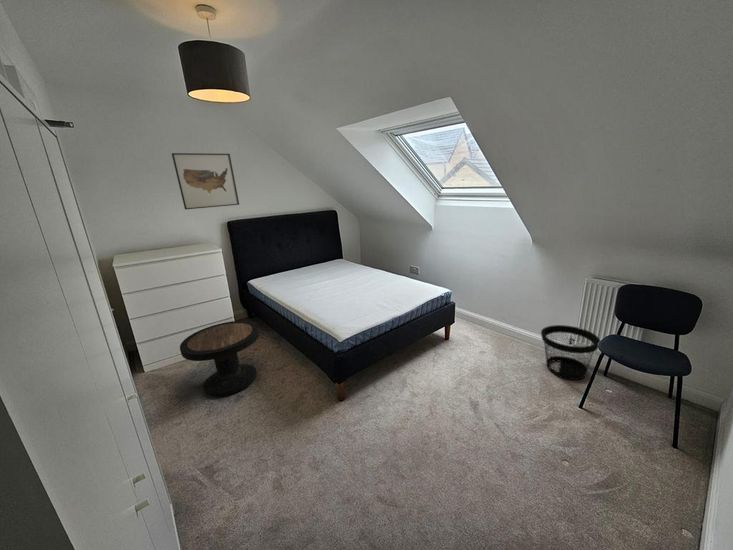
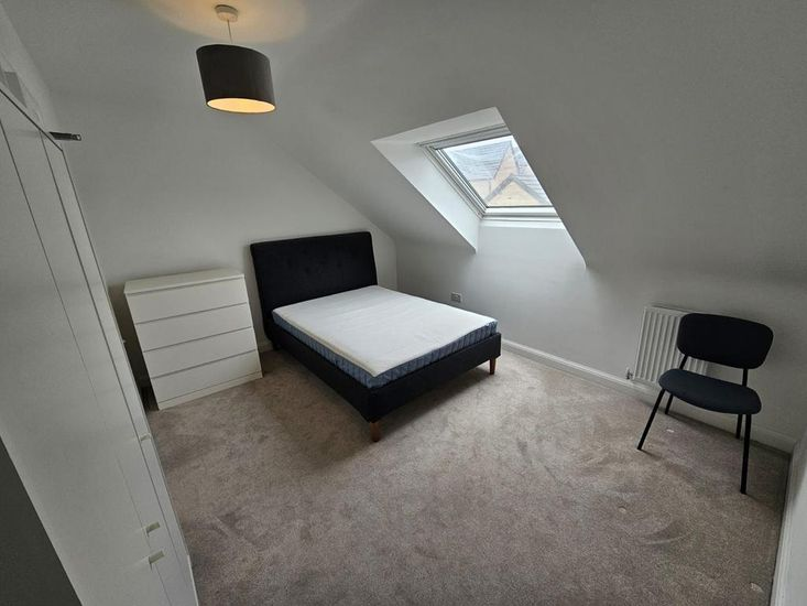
- wall art [171,152,240,210]
- wastebasket [540,324,601,381]
- side table [179,320,261,397]
